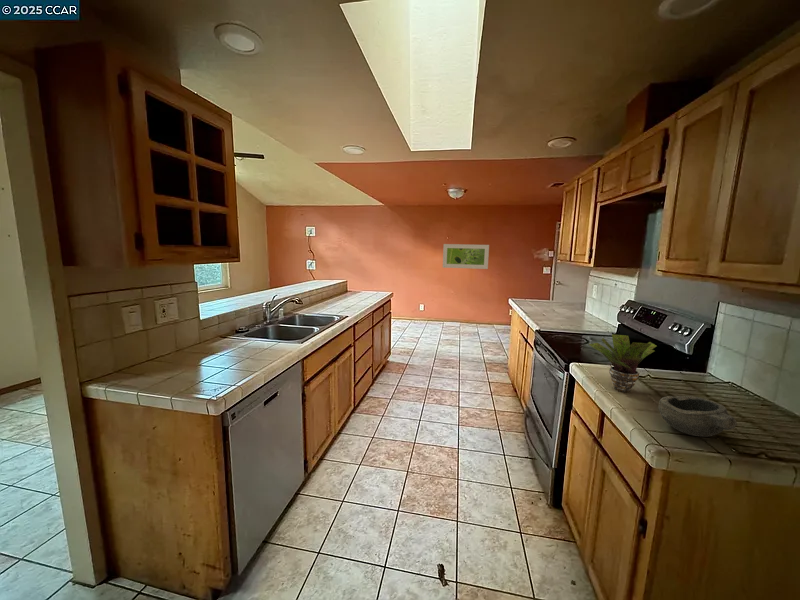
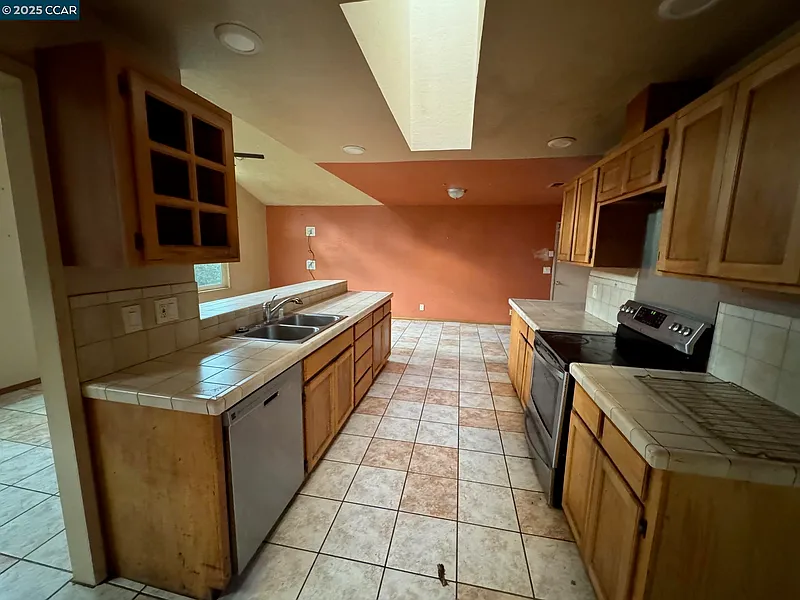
- potted plant [588,333,657,393]
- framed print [442,243,490,270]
- bowl [657,395,738,438]
